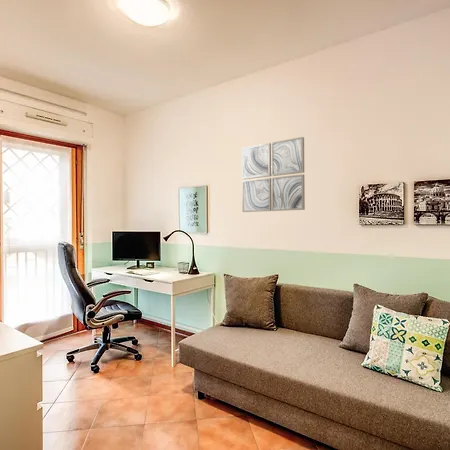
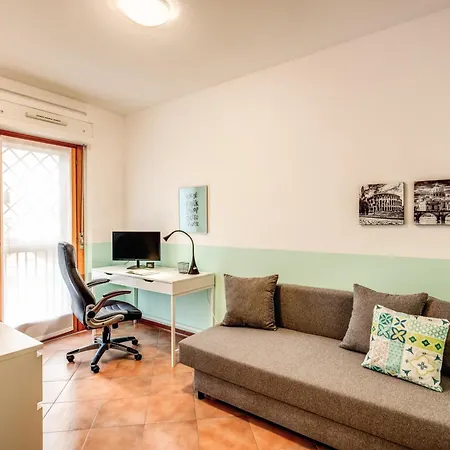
- wall art [241,136,306,213]
